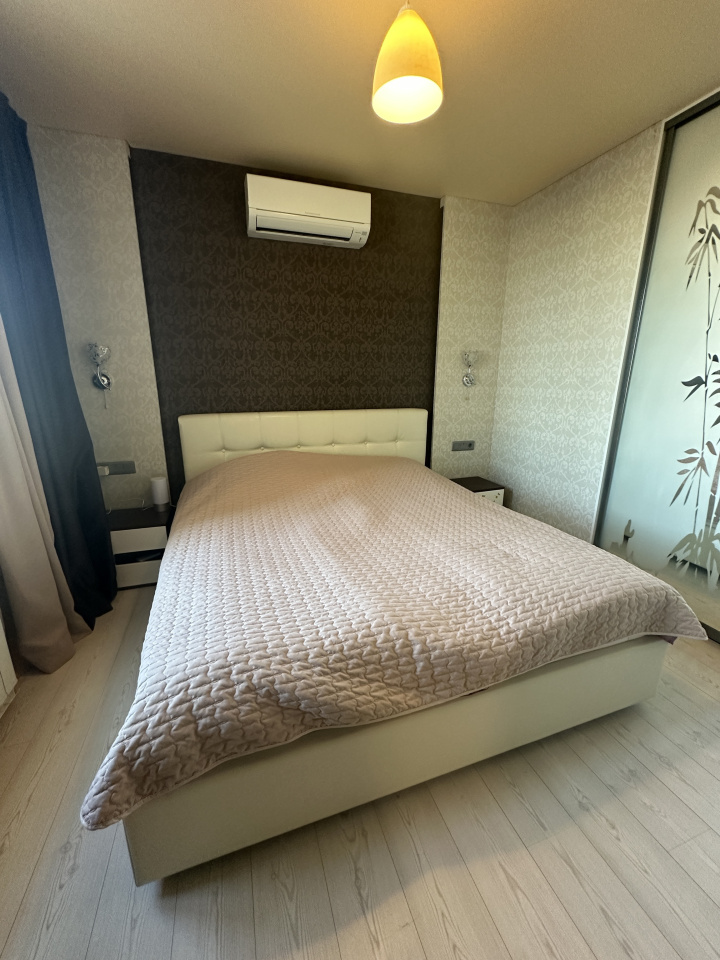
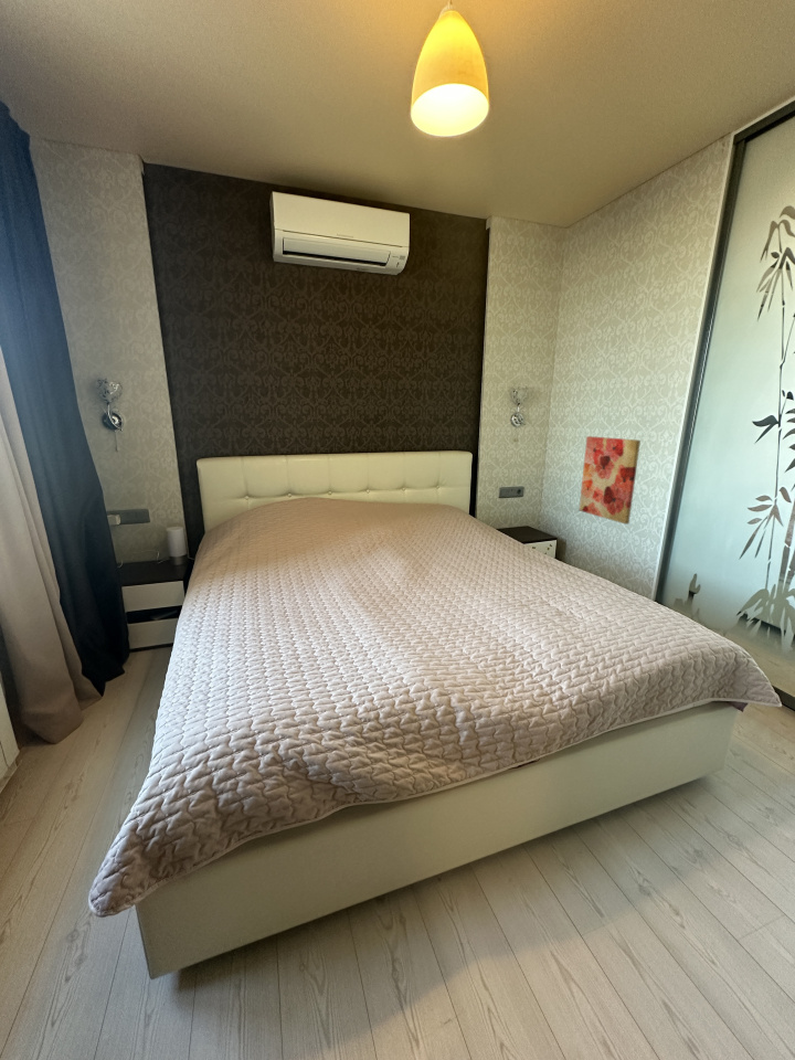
+ wall art [577,435,642,526]
